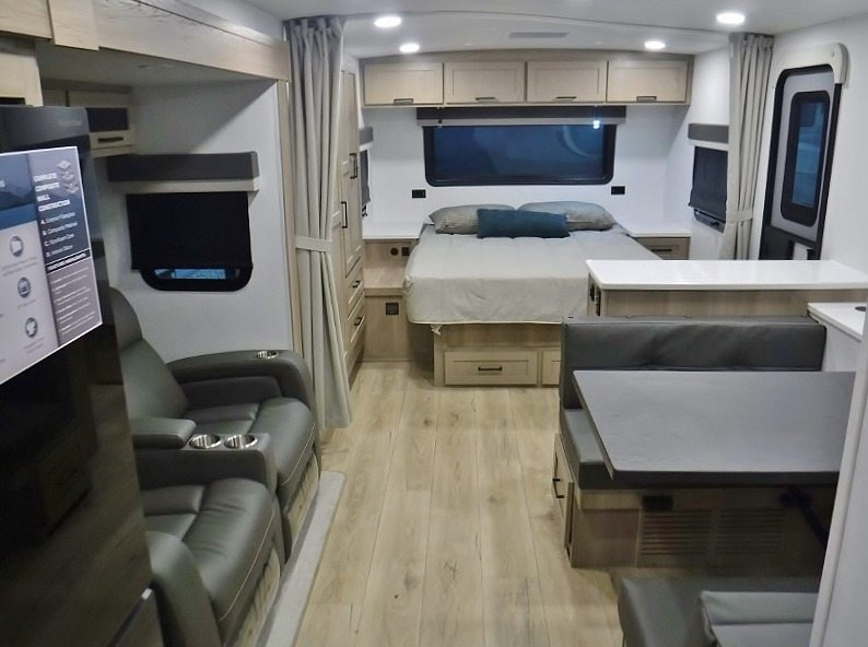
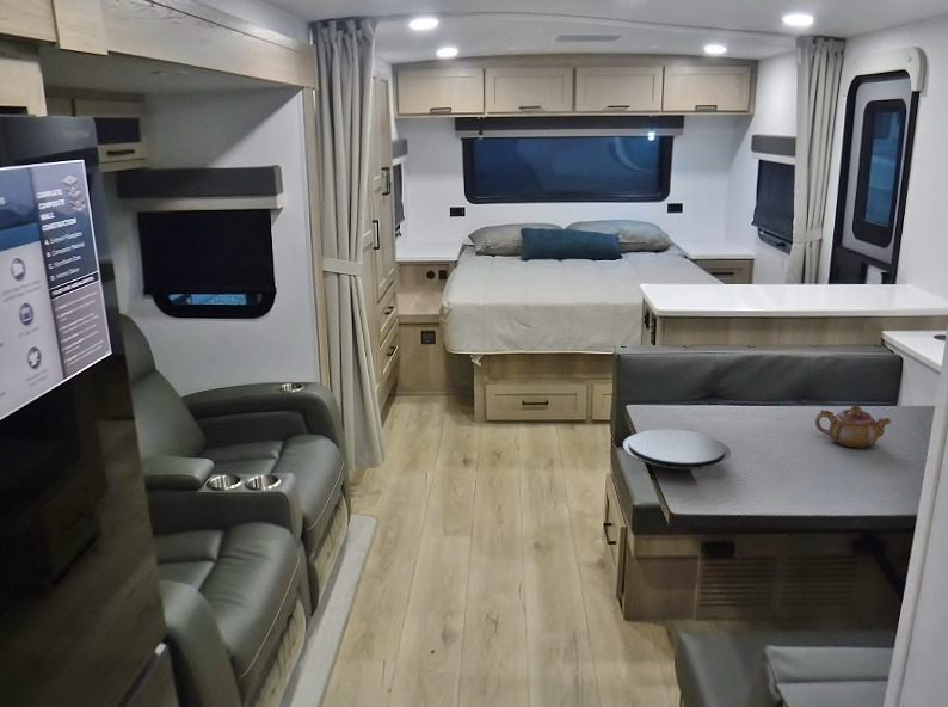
+ plate [622,428,732,471]
+ teapot [814,404,892,449]
